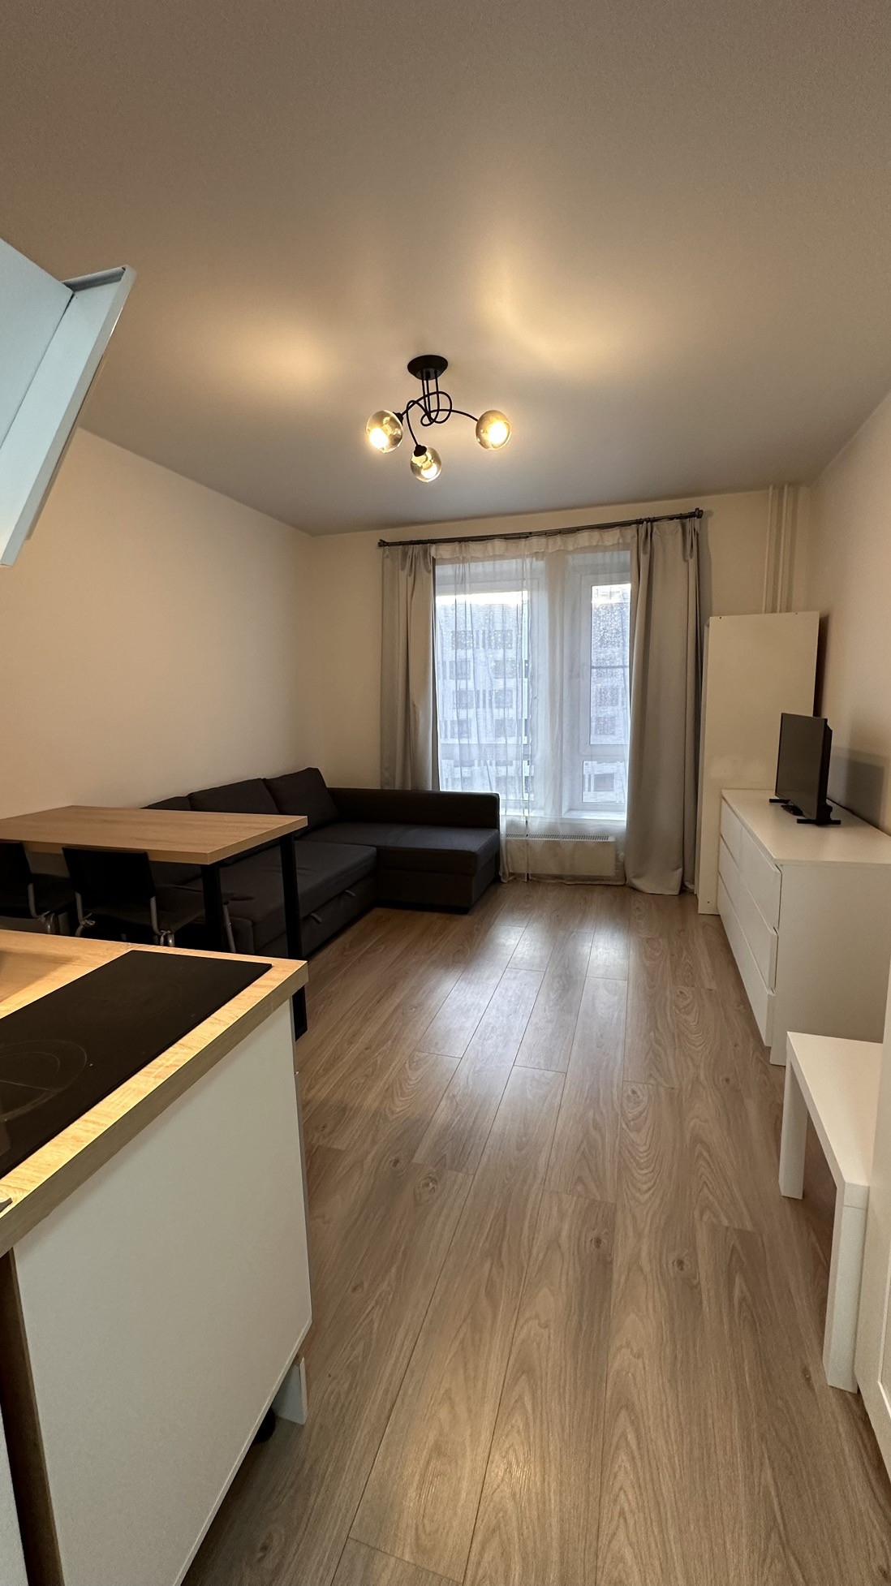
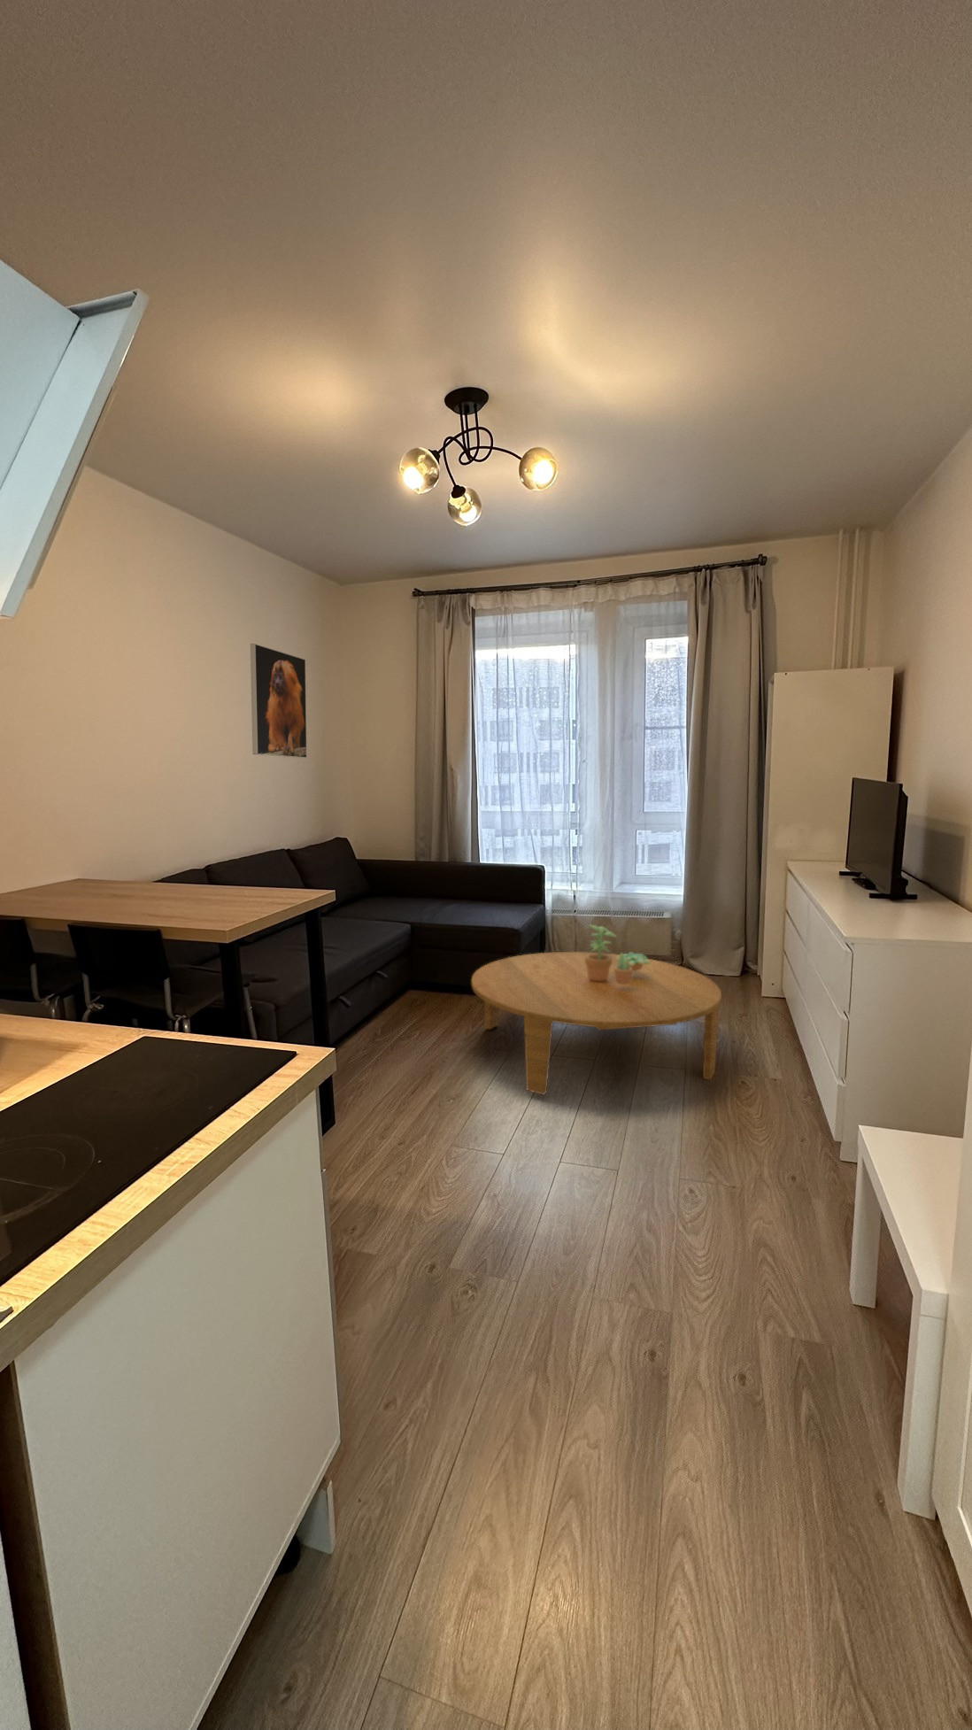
+ potted plant [585,923,651,985]
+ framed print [250,643,308,759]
+ coffee table [471,951,722,1096]
